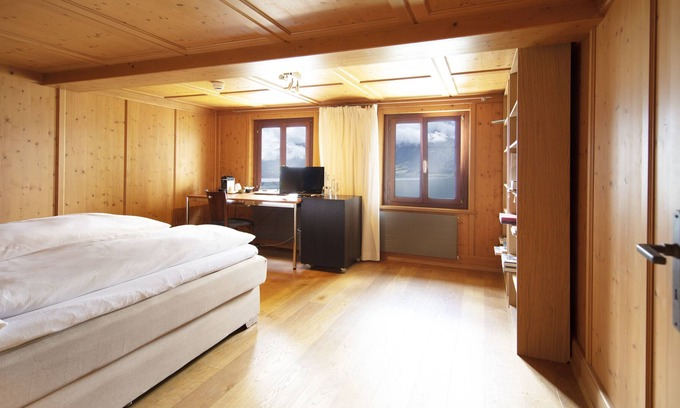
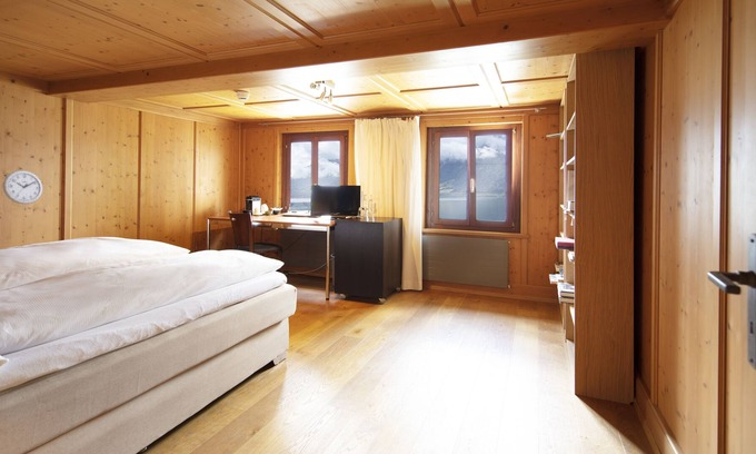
+ wall clock [2,169,43,205]
